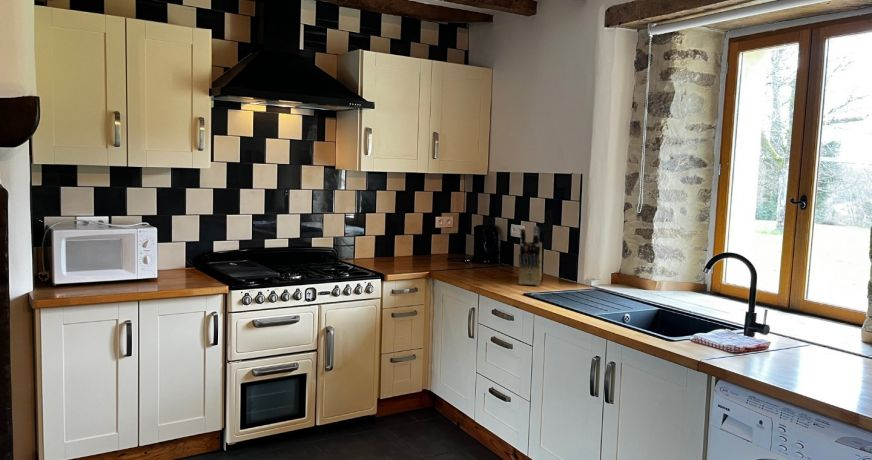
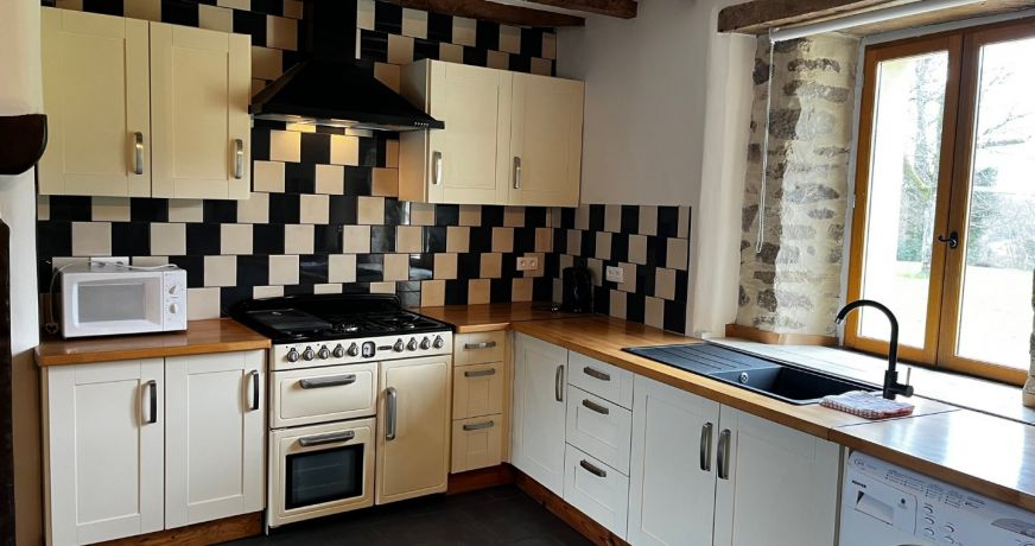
- knife block [517,225,543,287]
